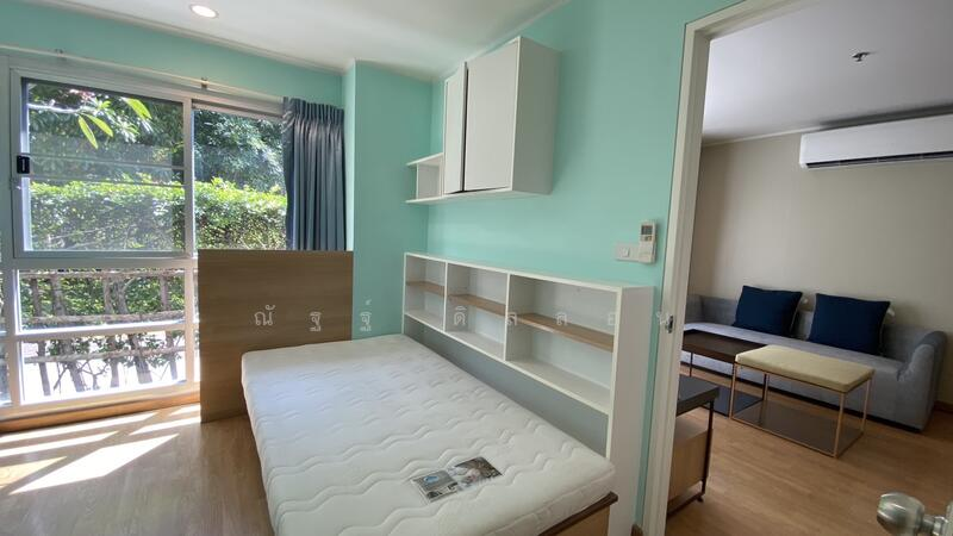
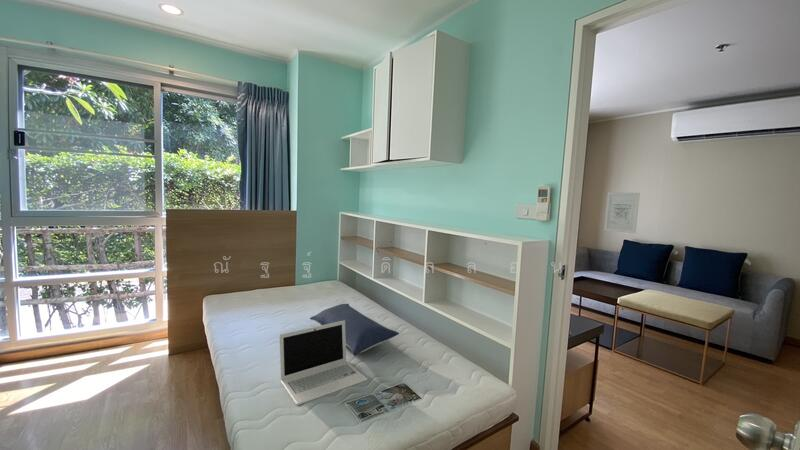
+ wall art [603,191,641,234]
+ laptop [279,320,368,406]
+ pillow [309,303,400,357]
